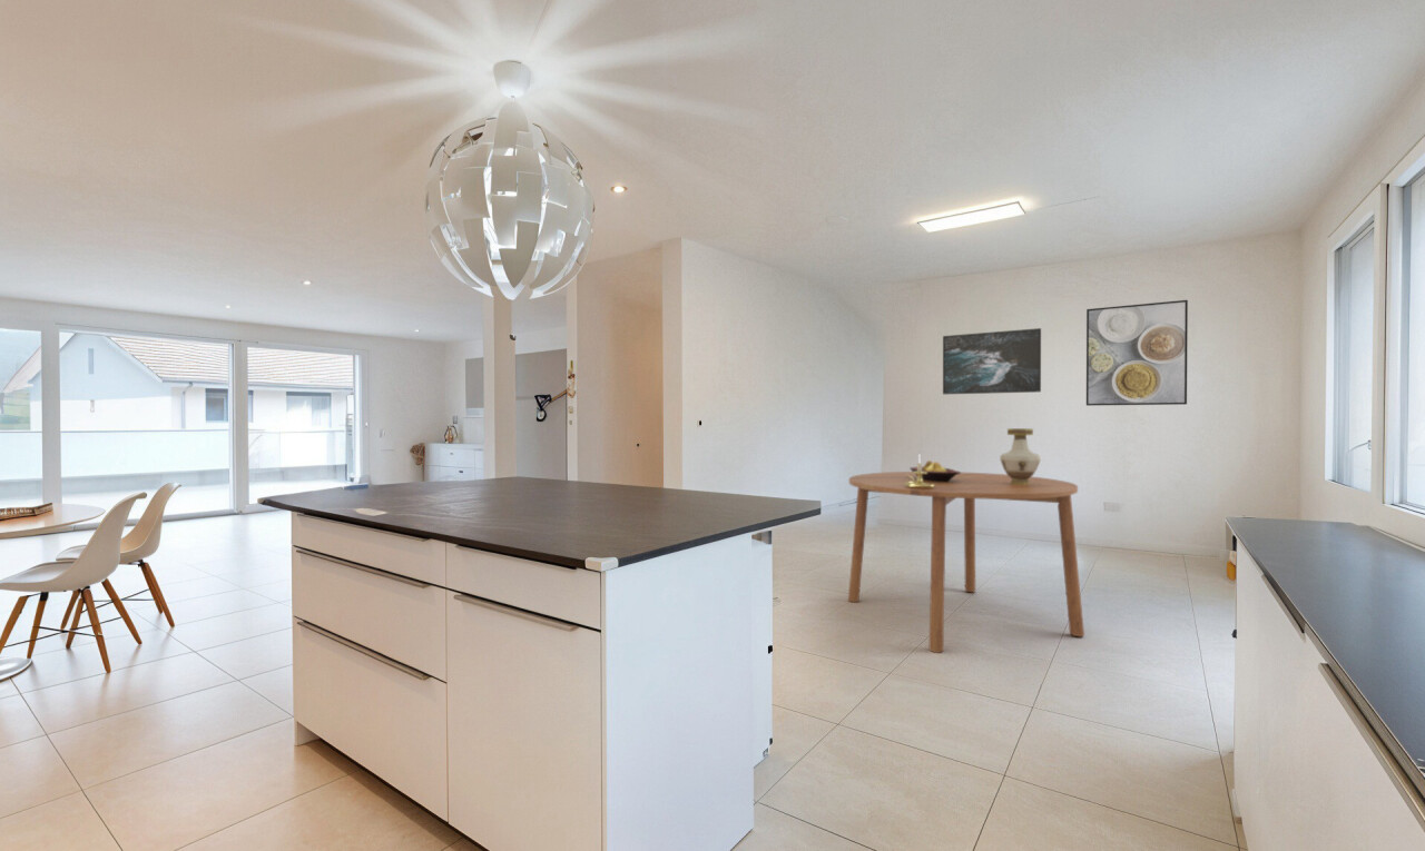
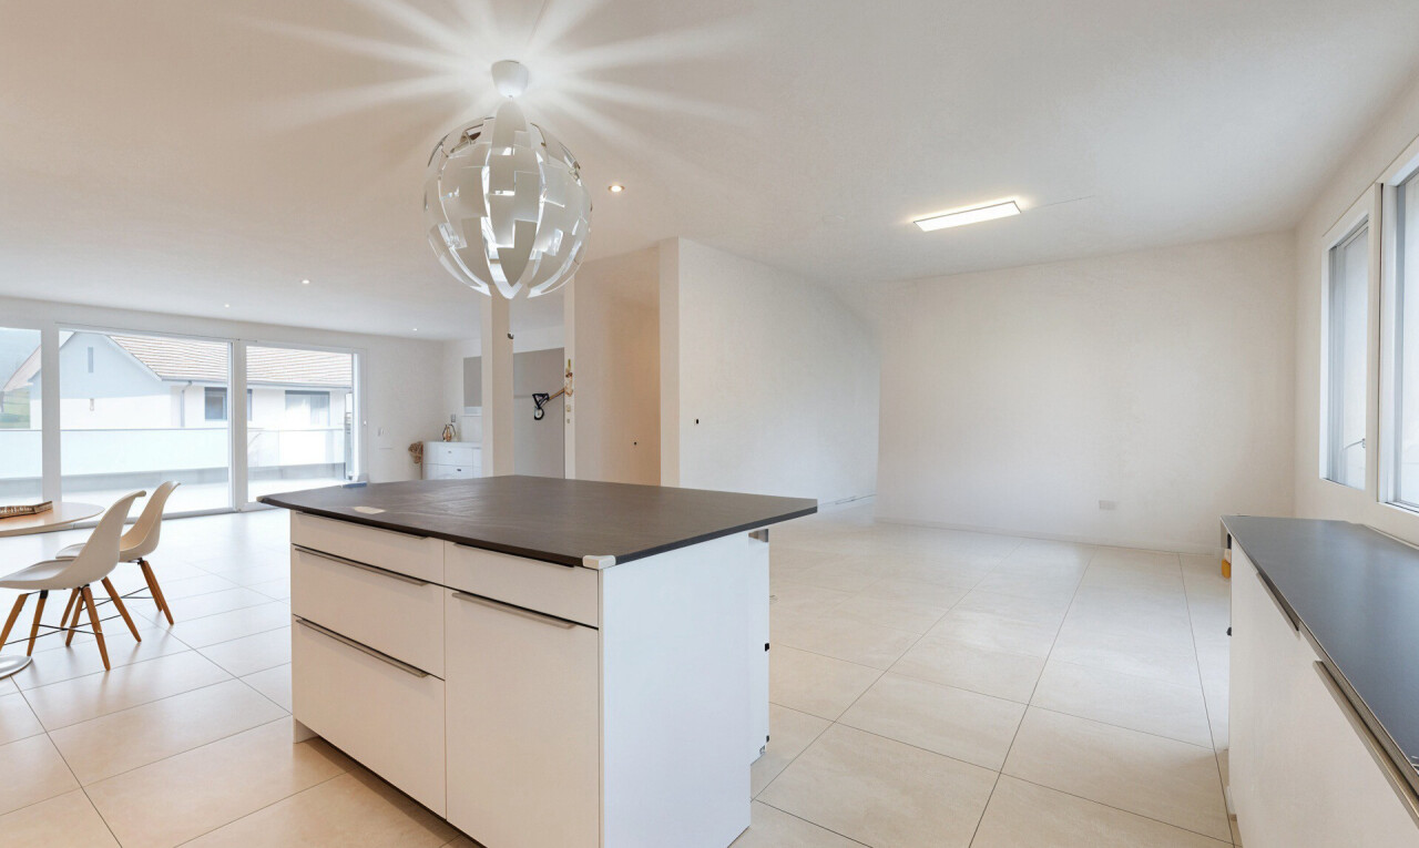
- vase [999,427,1042,485]
- dining table [847,471,1085,654]
- fruit bowl [908,459,962,482]
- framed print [942,327,1042,396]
- candle holder [904,455,935,489]
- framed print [1085,299,1189,407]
